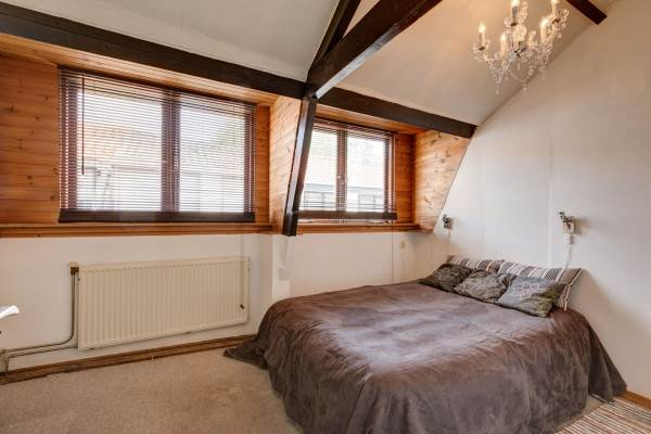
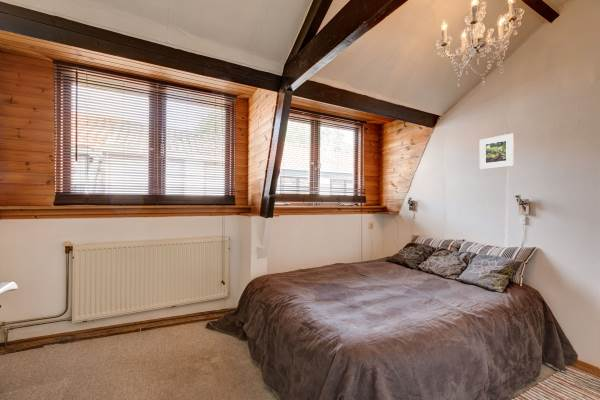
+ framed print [479,133,515,170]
